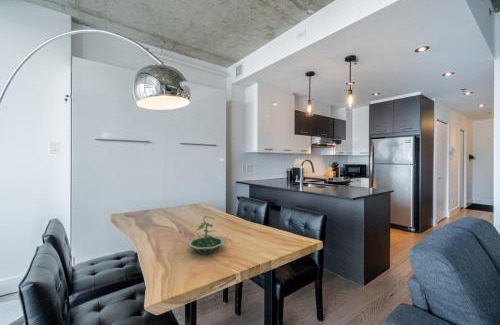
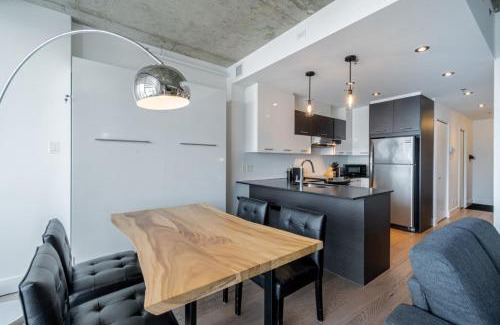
- terrarium [187,215,225,255]
